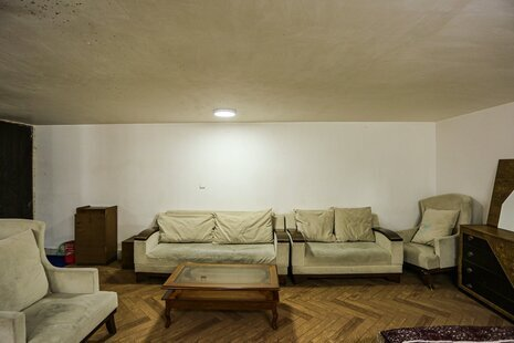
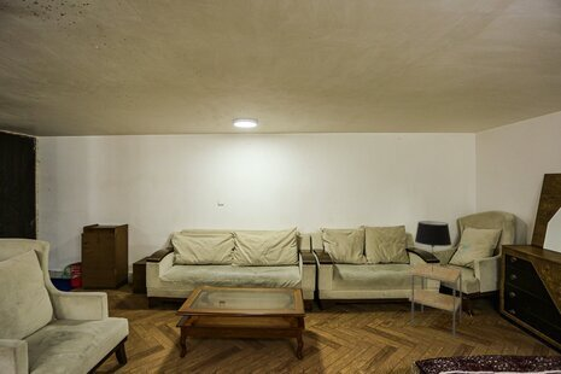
+ table lamp [414,220,452,271]
+ side table [408,262,463,339]
